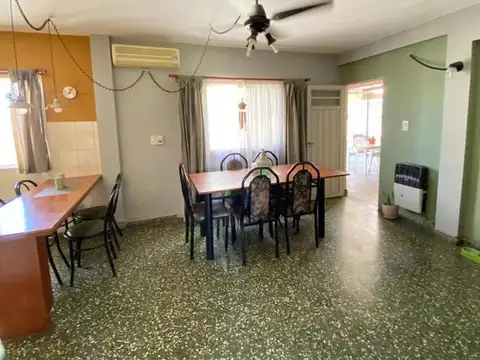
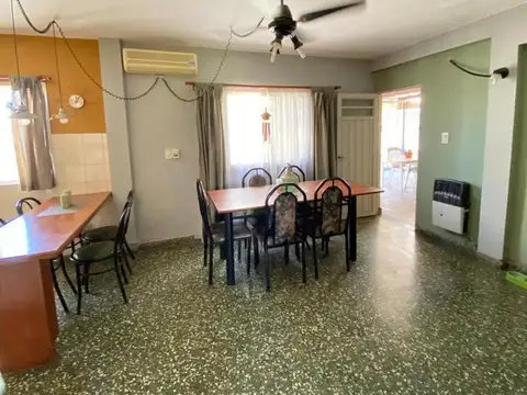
- potted plant [381,190,400,220]
